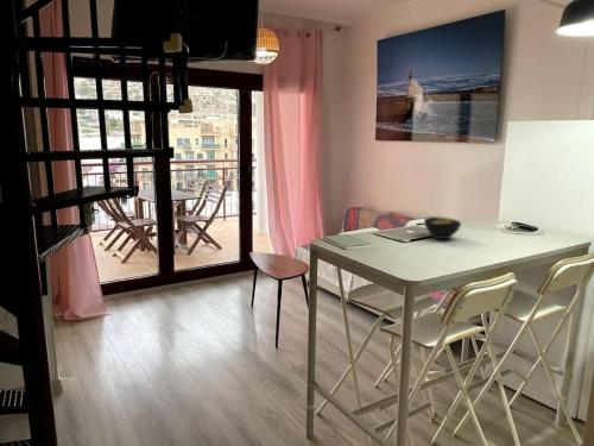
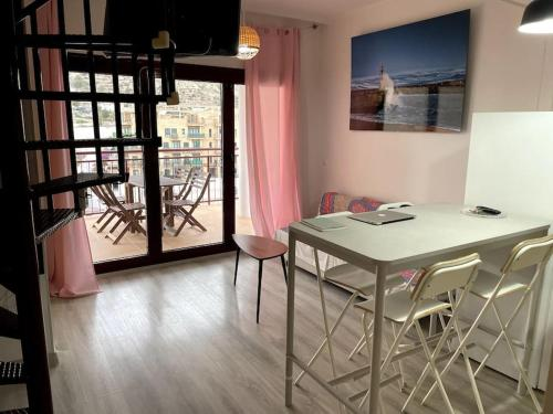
- bowl [423,215,462,241]
